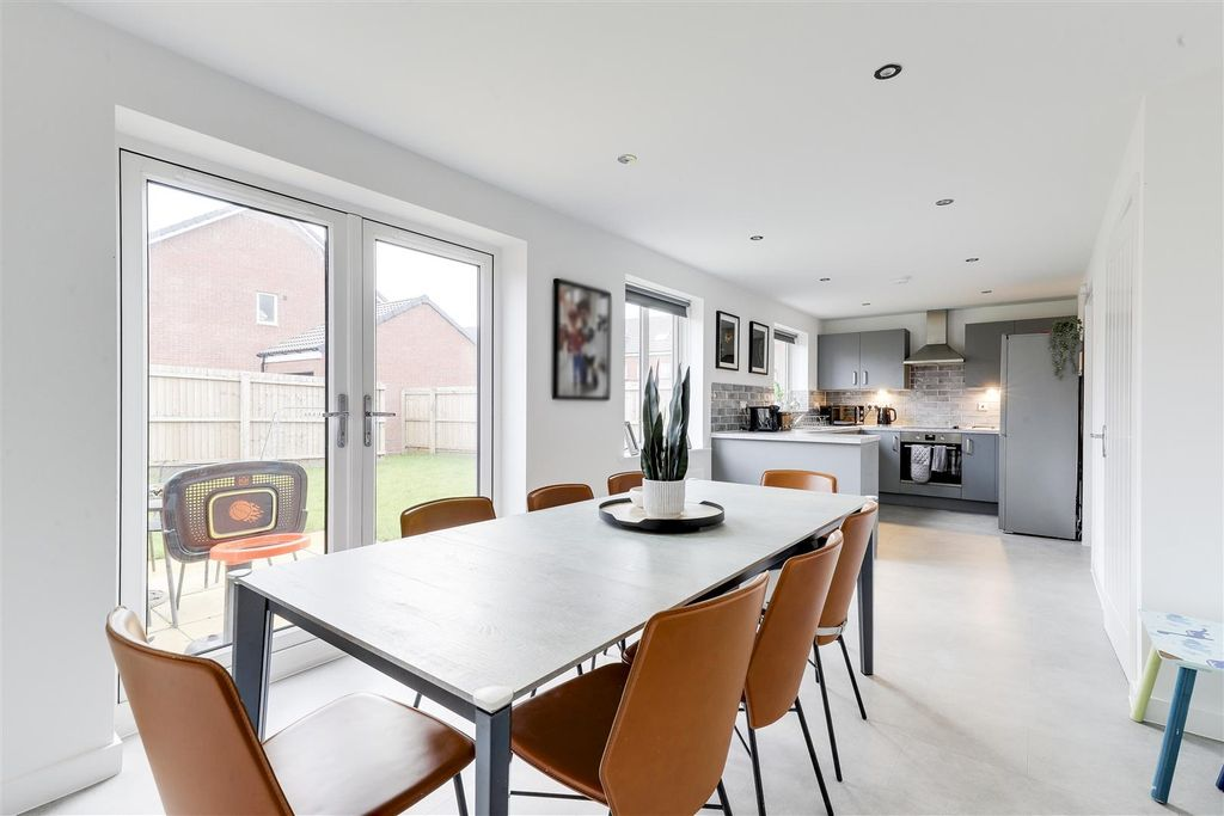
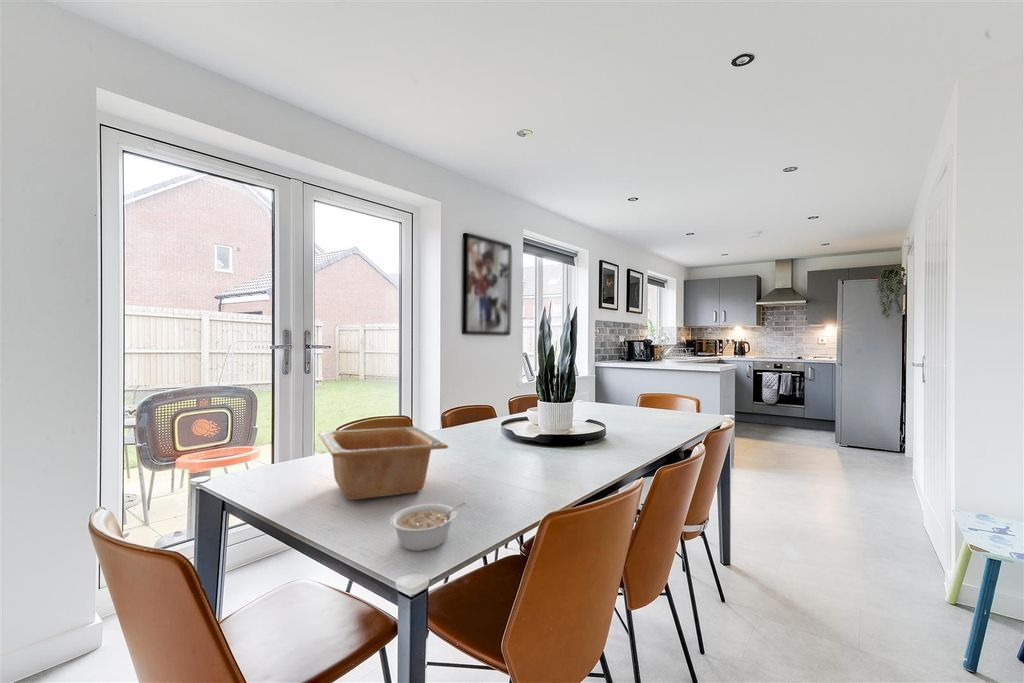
+ legume [389,500,469,552]
+ serving bowl [317,426,449,501]
